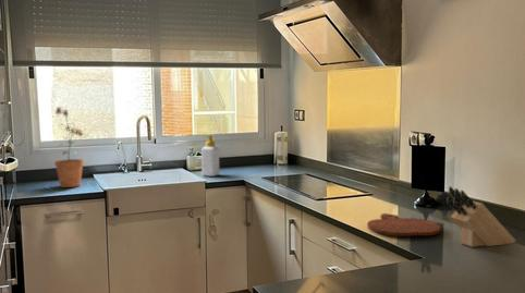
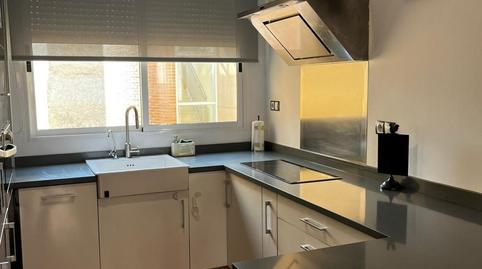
- soap bottle [200,134,220,178]
- potted plant [52,106,85,188]
- knife block [445,185,516,248]
- cutting board [366,212,441,237]
